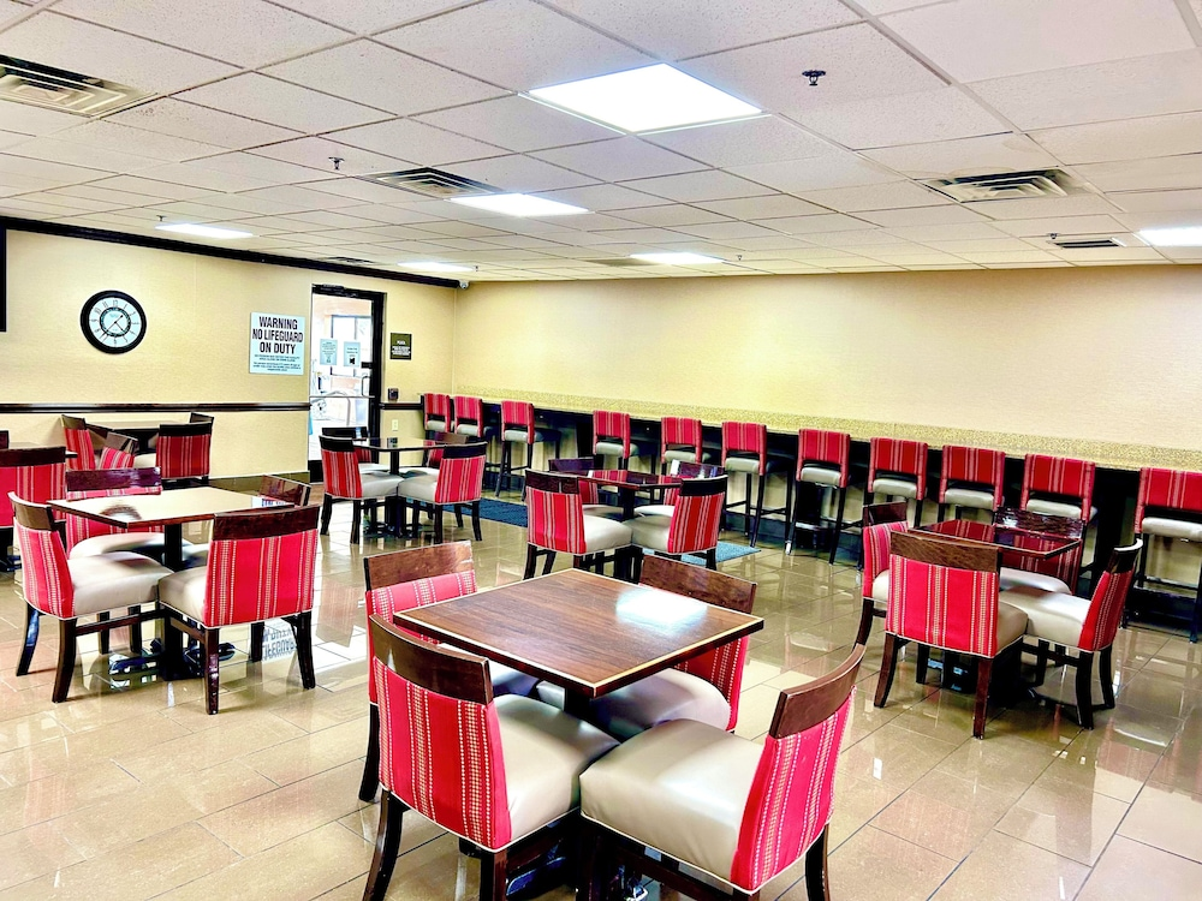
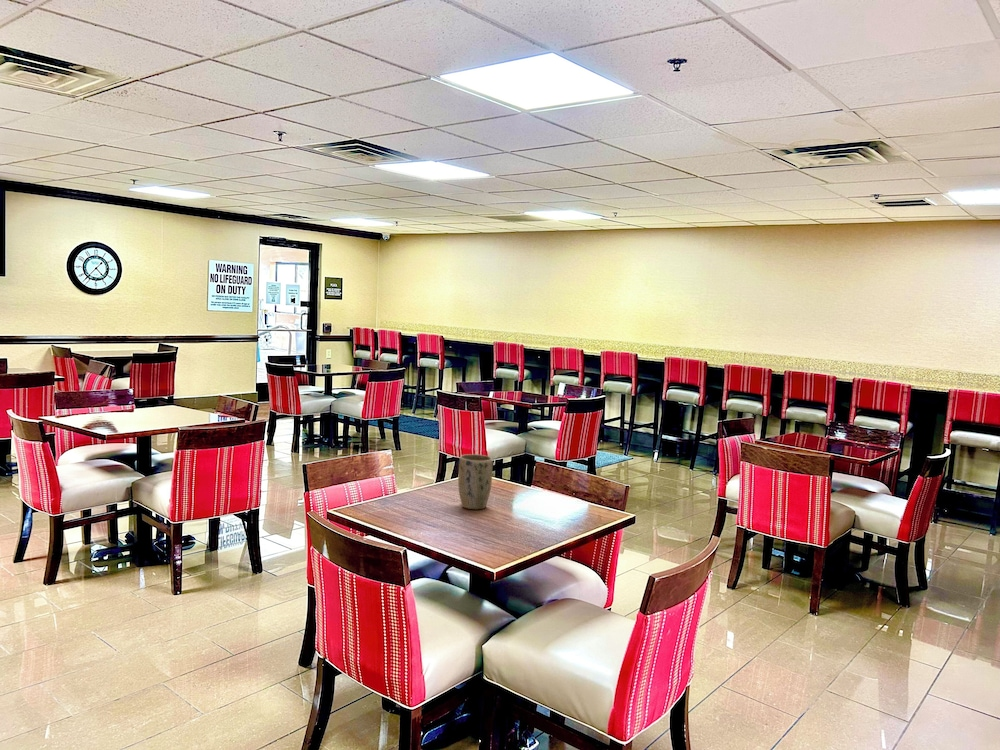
+ plant pot [457,453,493,510]
